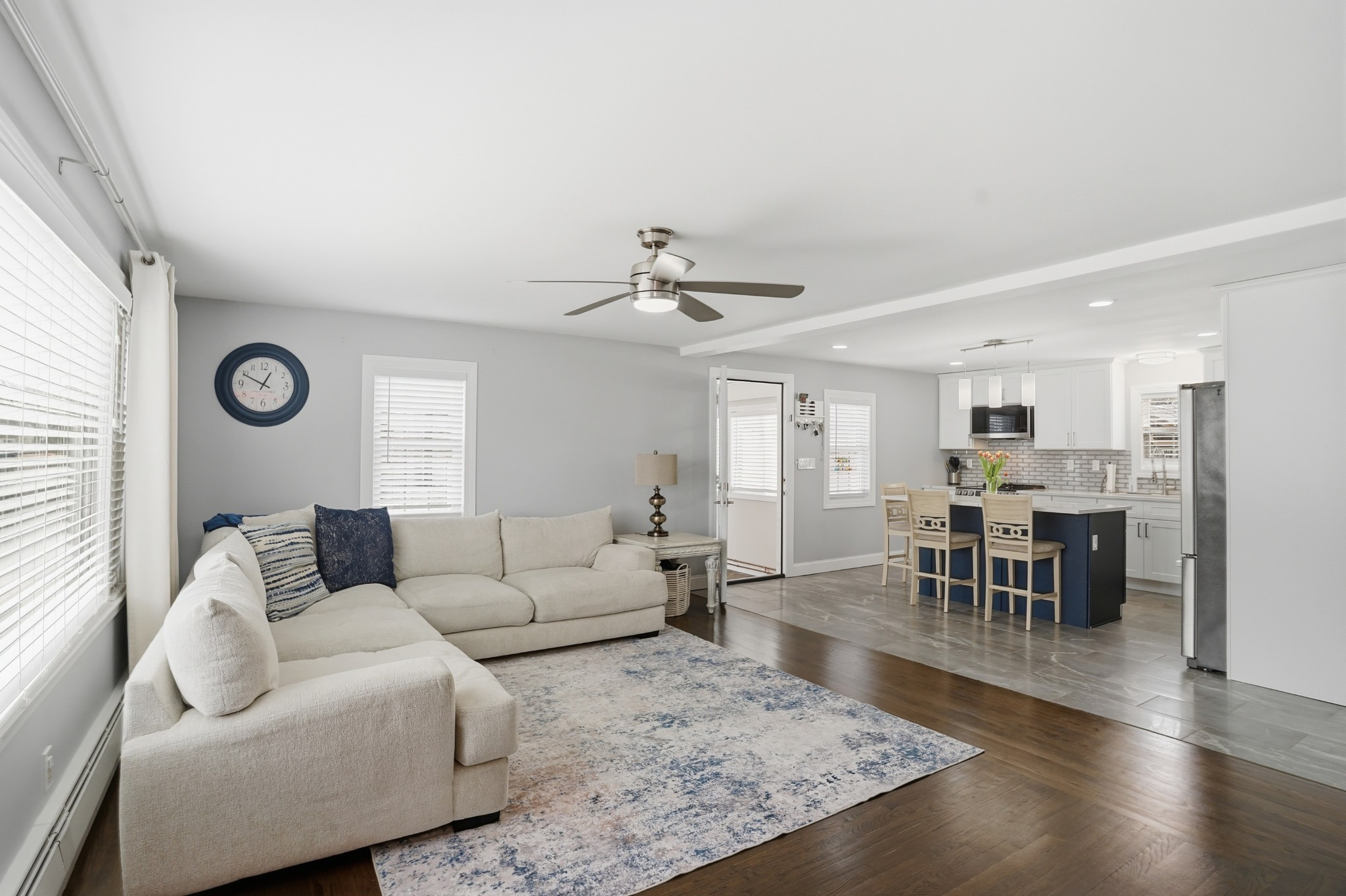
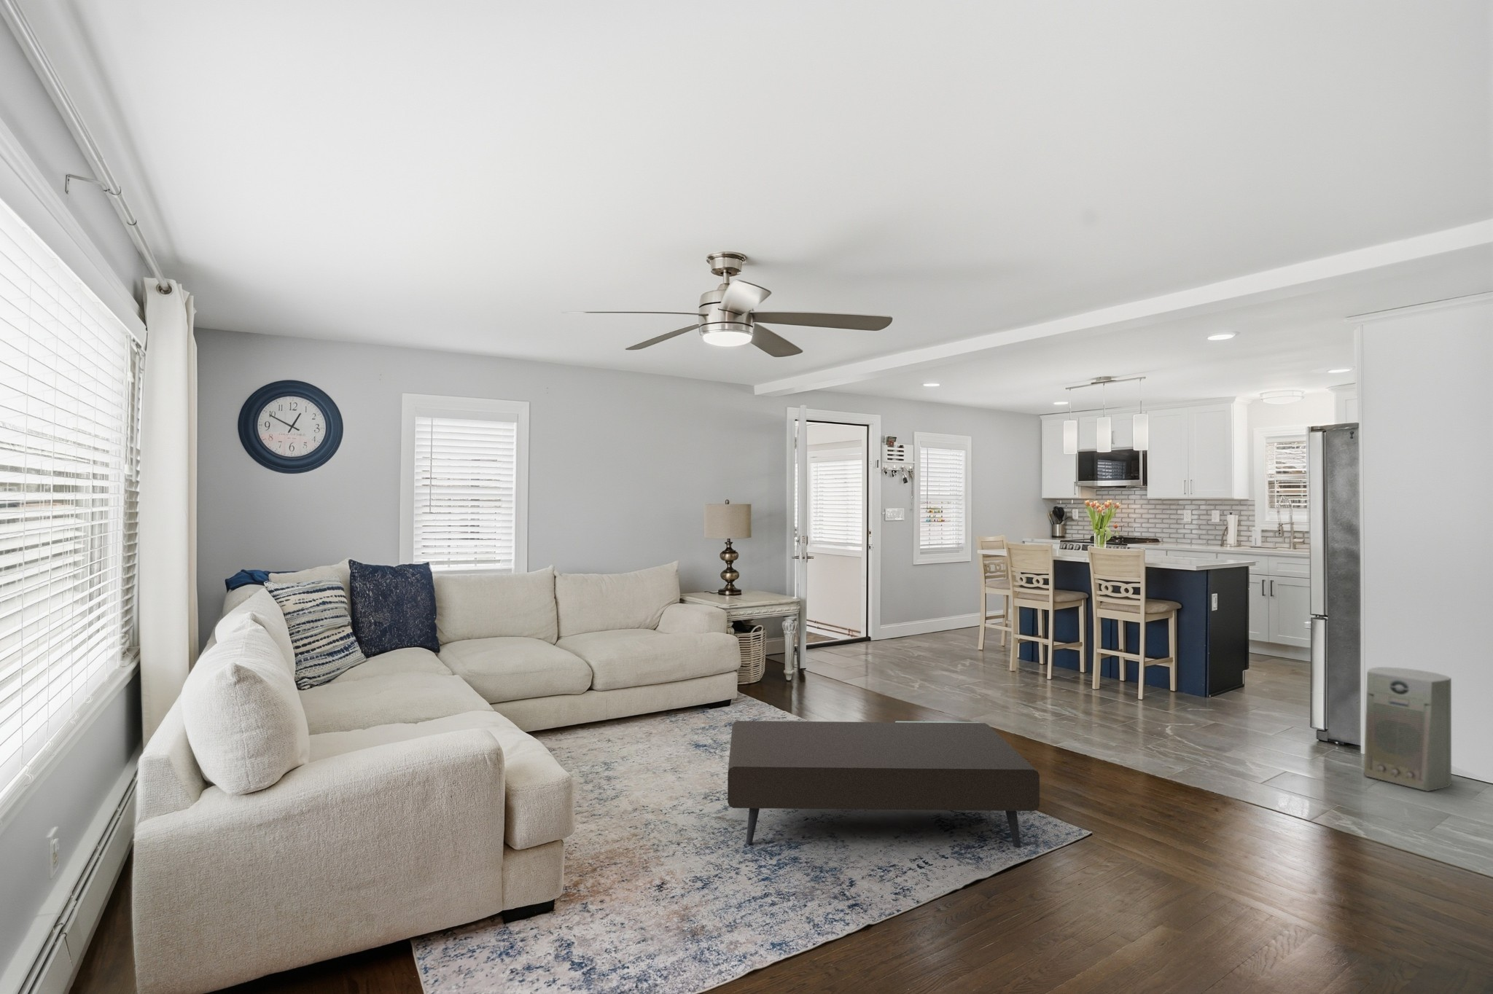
+ coffee table [727,720,1040,848]
+ fan [1363,666,1452,792]
